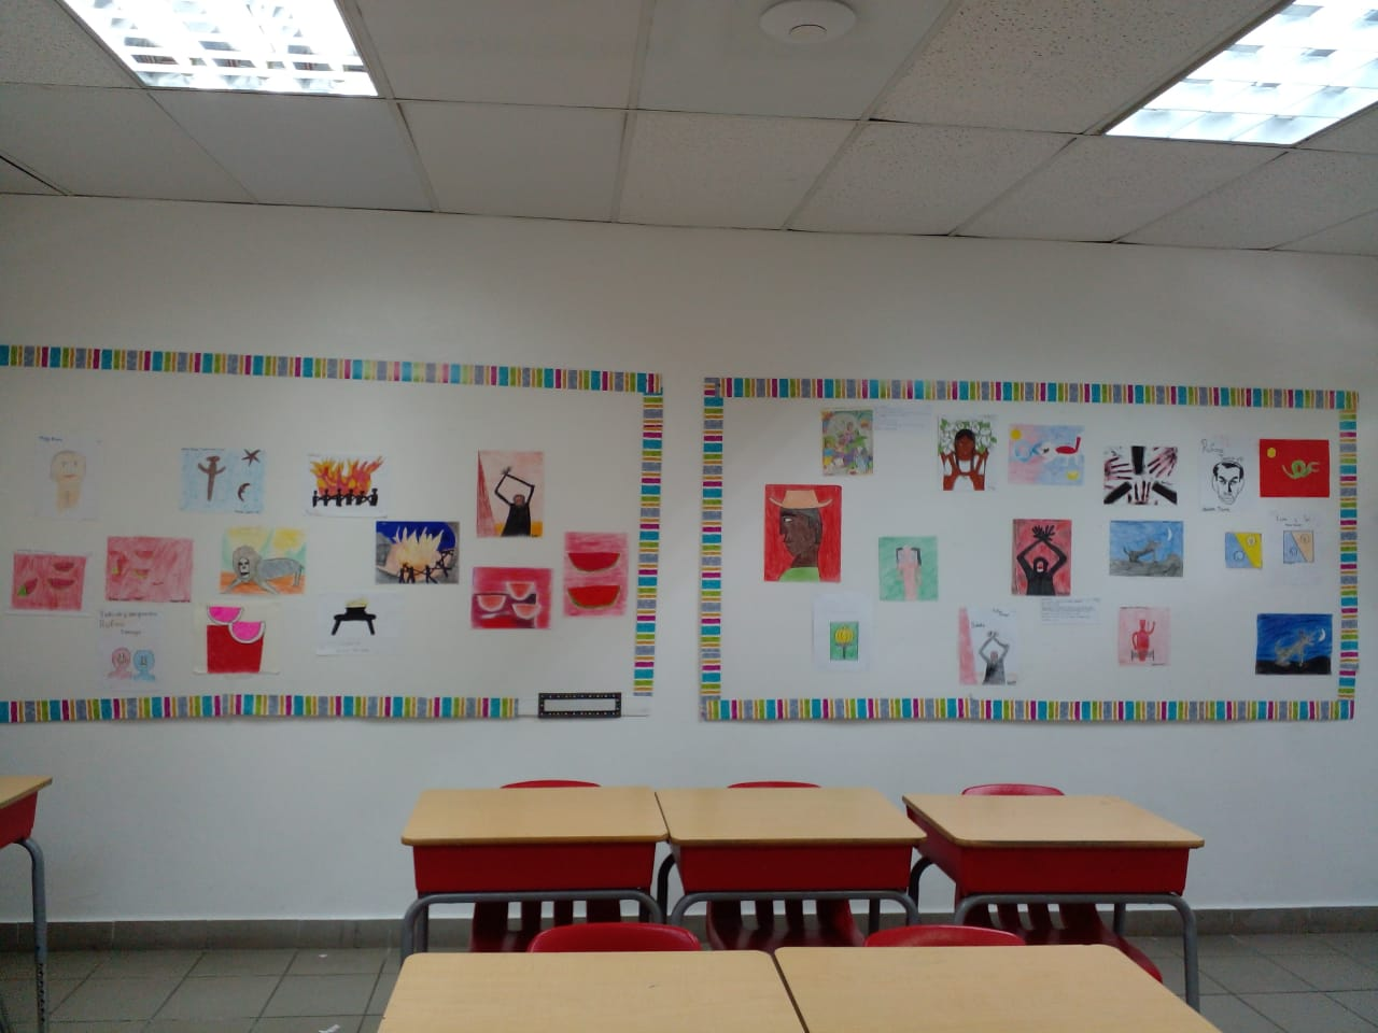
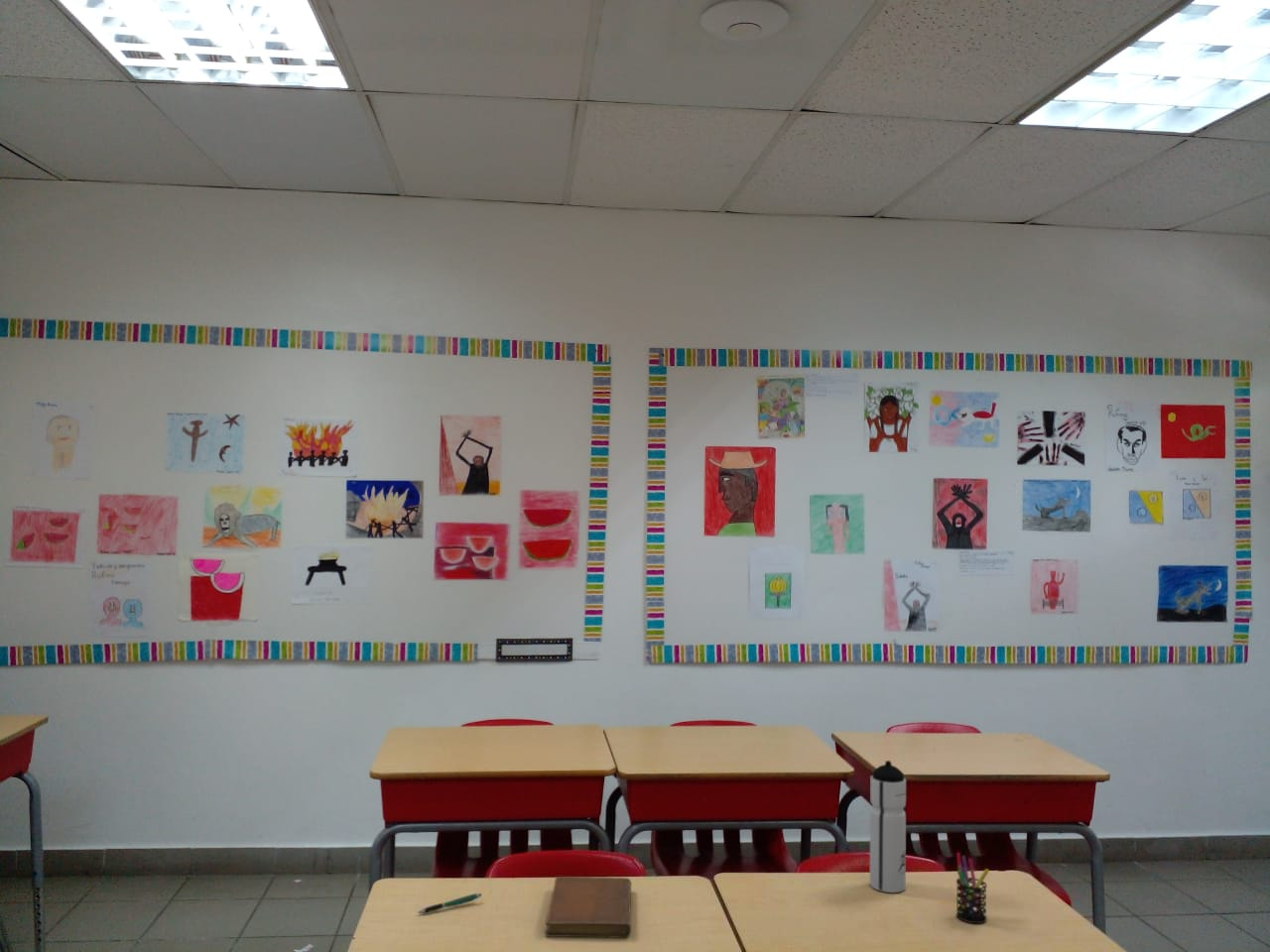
+ water bottle [869,760,907,893]
+ pen [417,892,482,914]
+ pen holder [955,852,990,924]
+ notebook [545,876,632,939]
